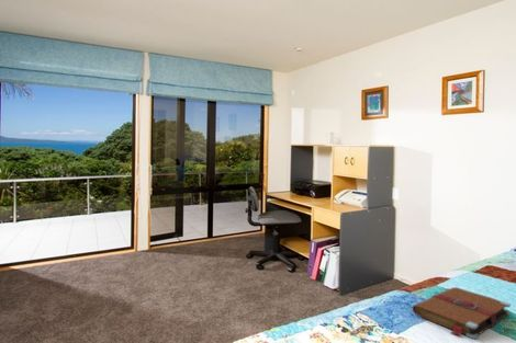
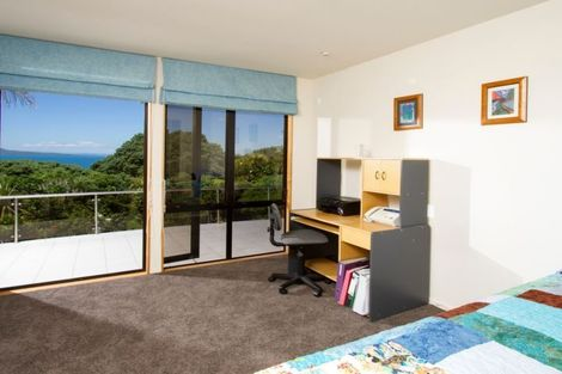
- book [411,286,512,340]
